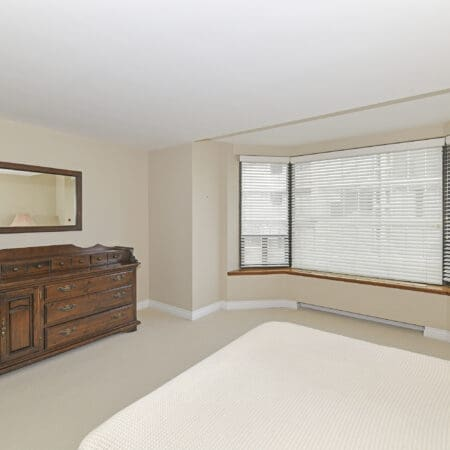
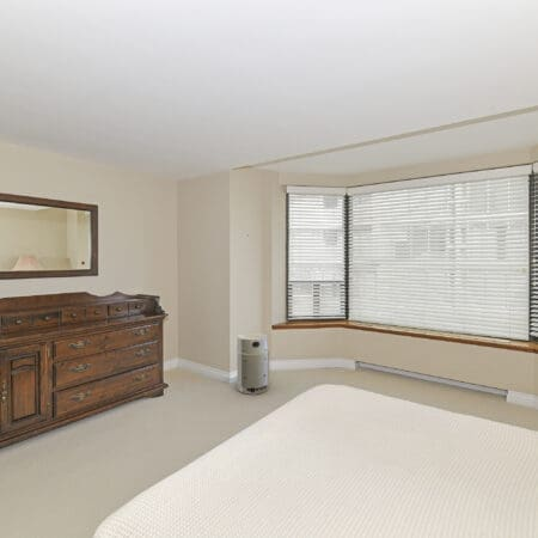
+ air purifier [236,332,270,396]
